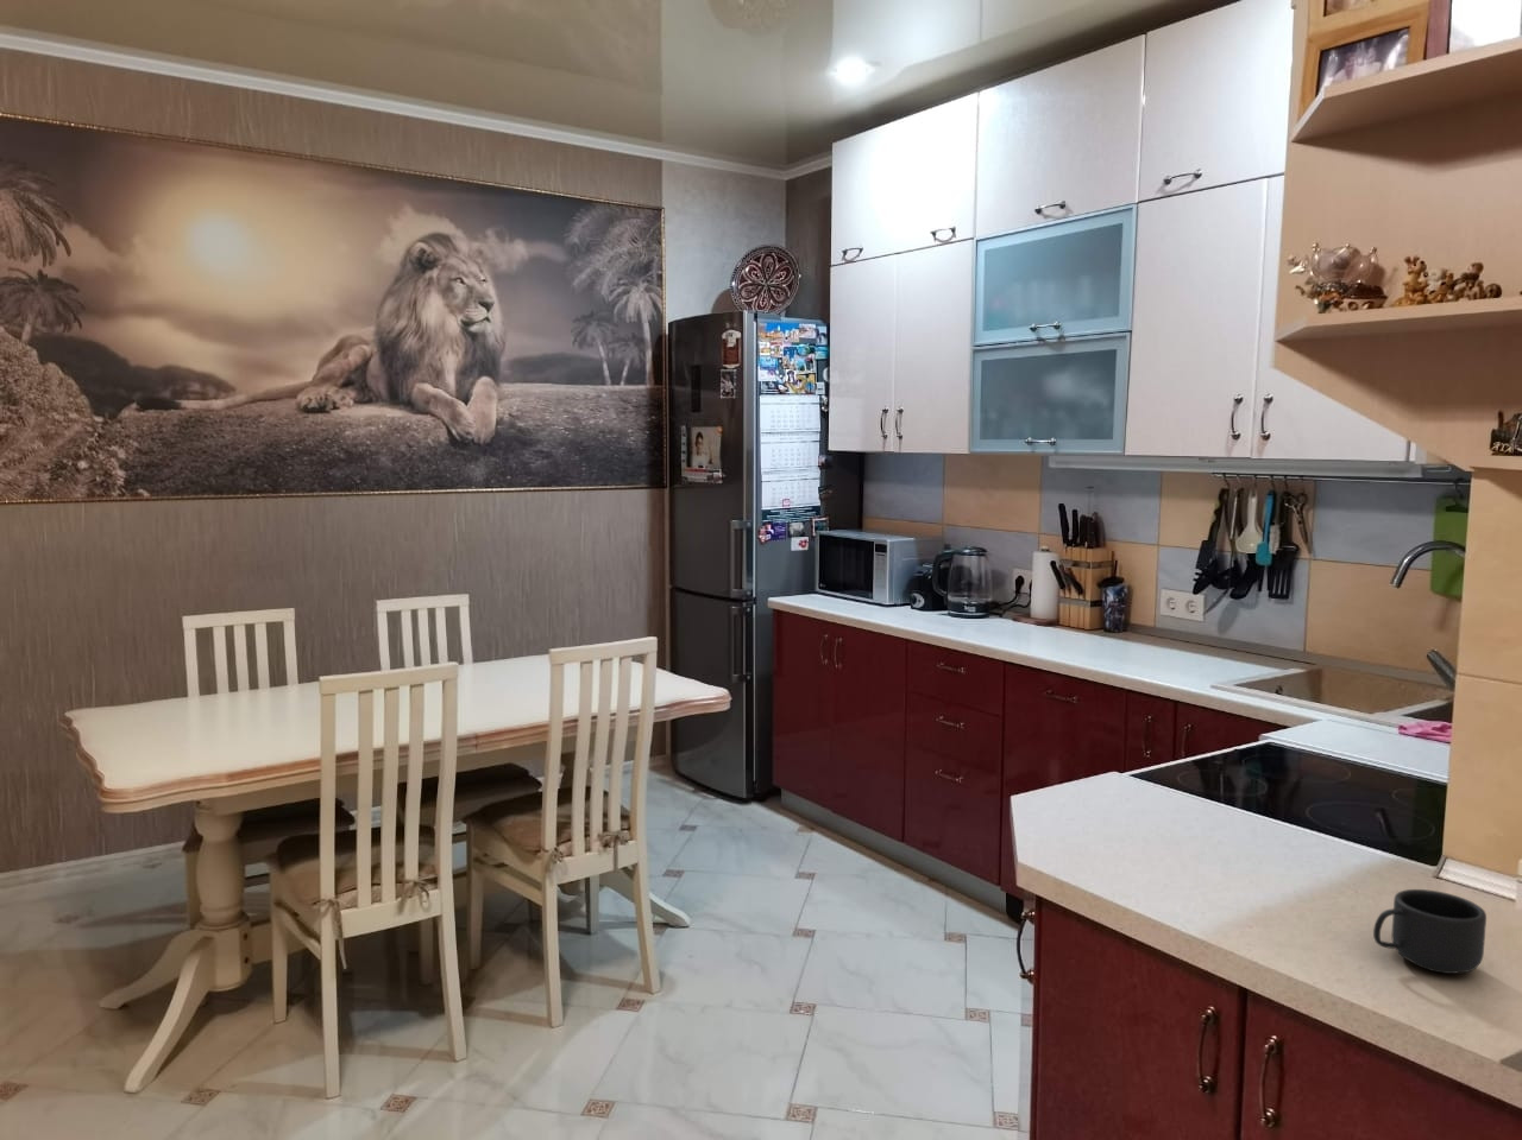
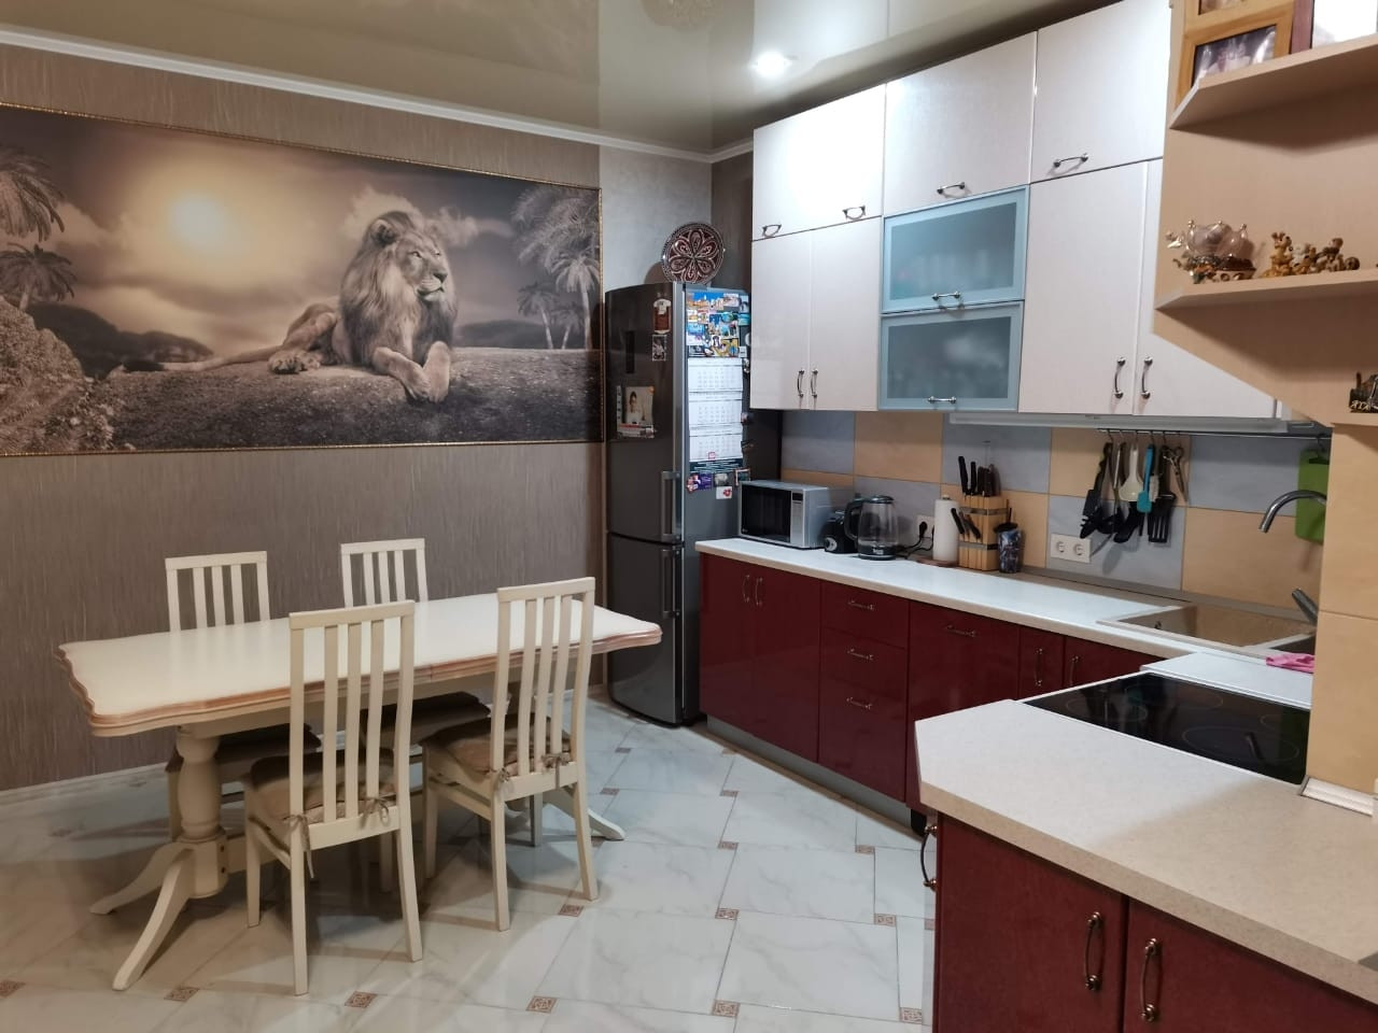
- mug [1372,889,1487,975]
